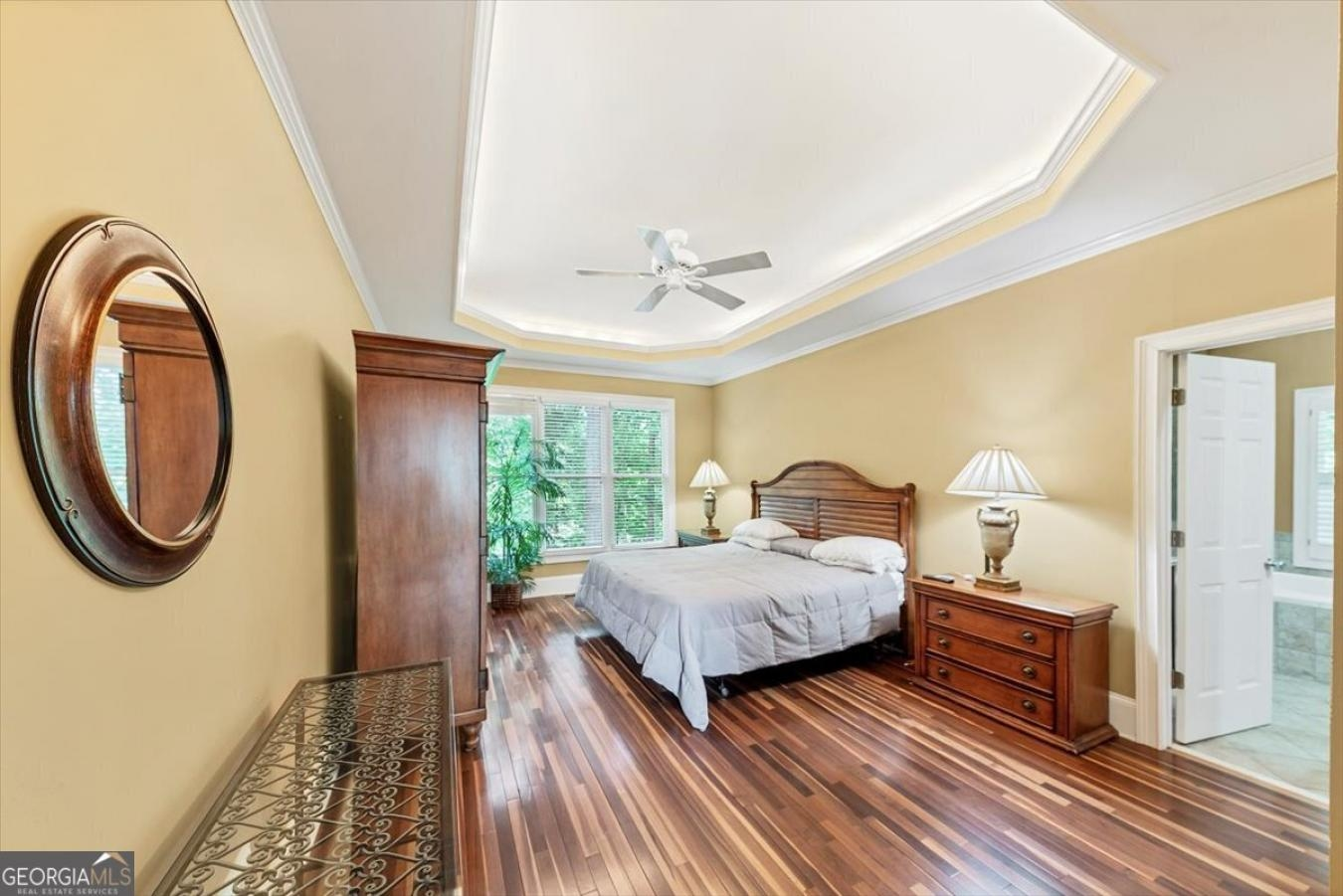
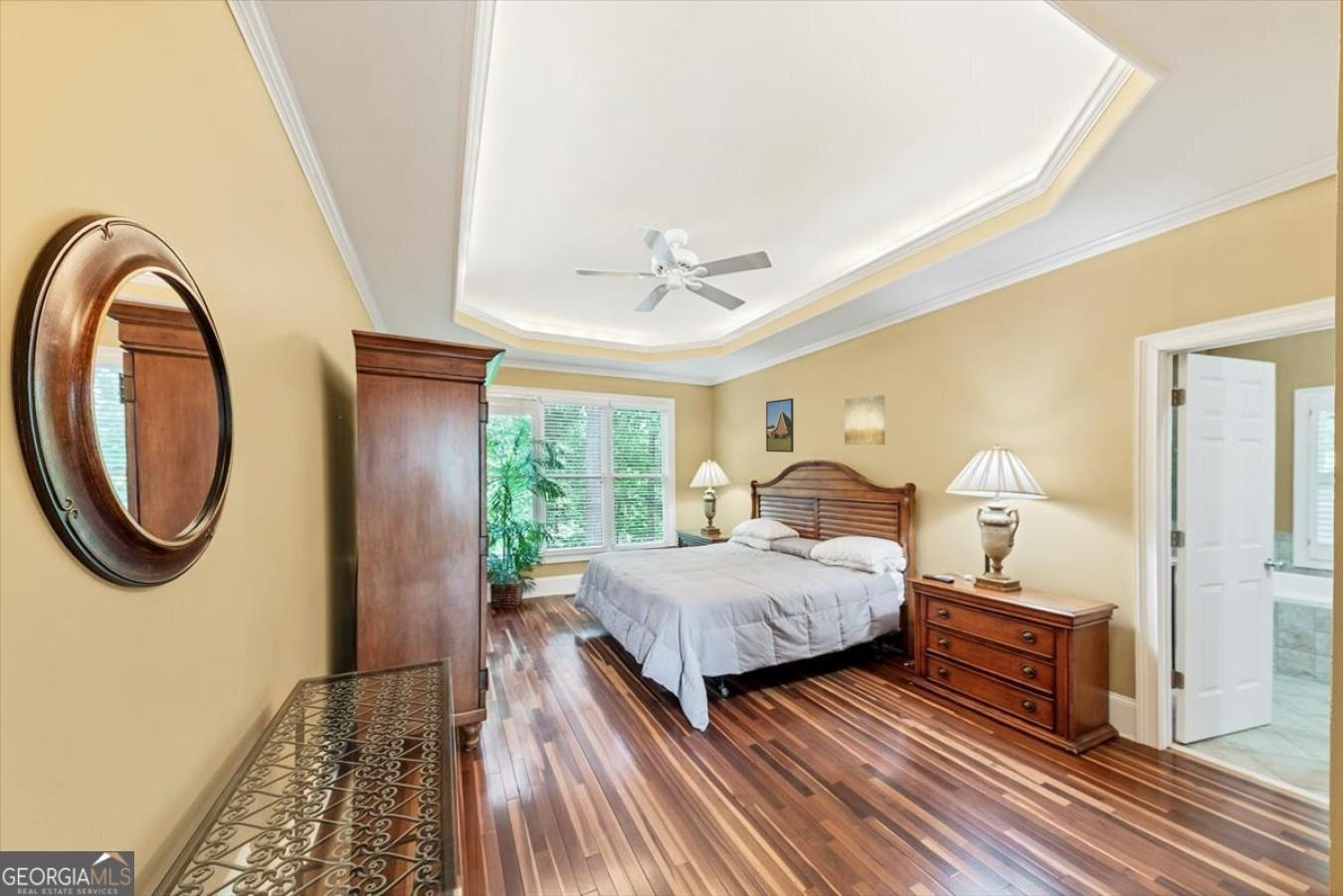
+ wall art [844,394,885,446]
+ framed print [765,398,795,453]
